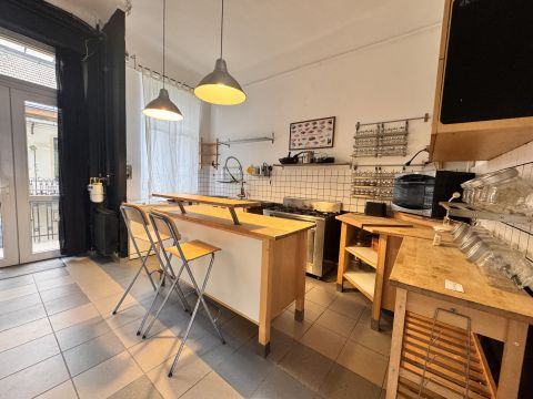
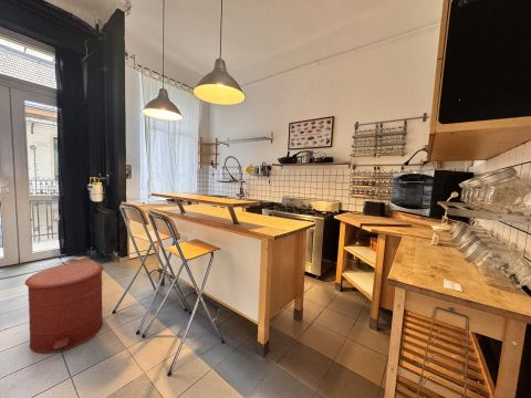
+ trash can [24,261,104,354]
